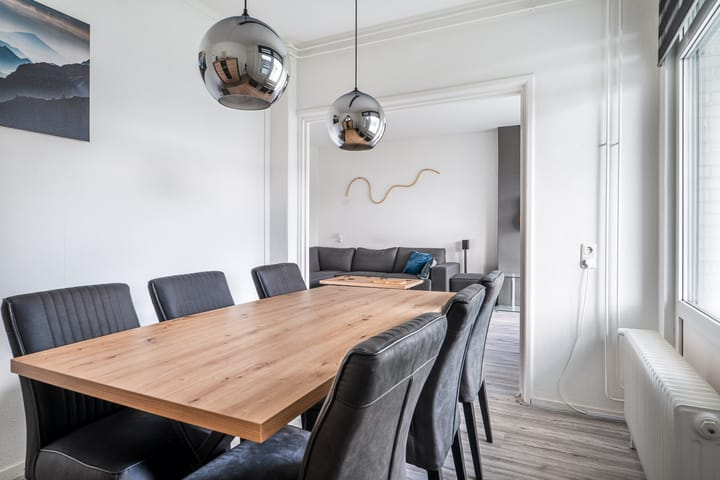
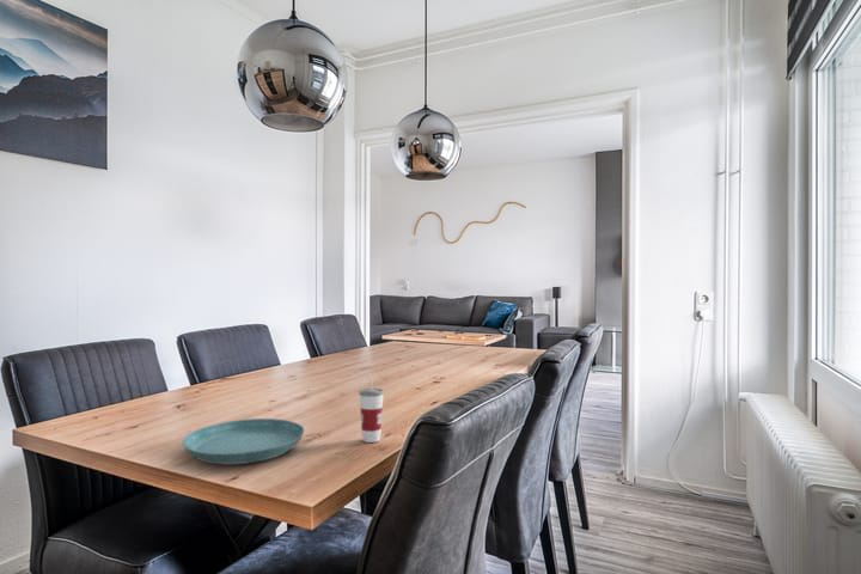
+ saucer [182,417,305,466]
+ cup [358,372,385,444]
